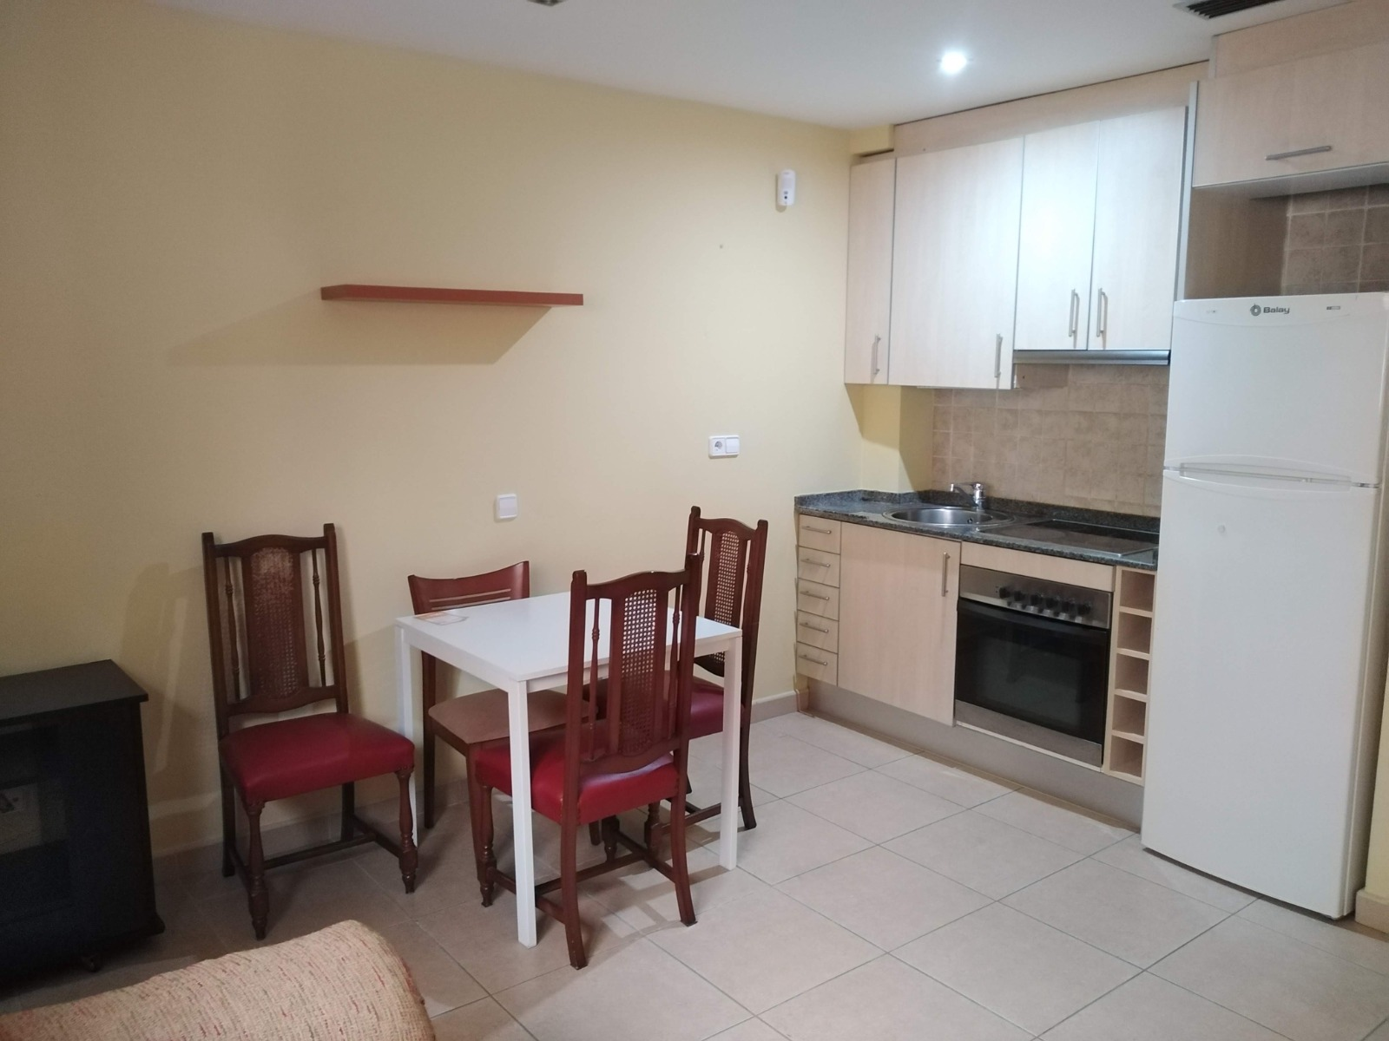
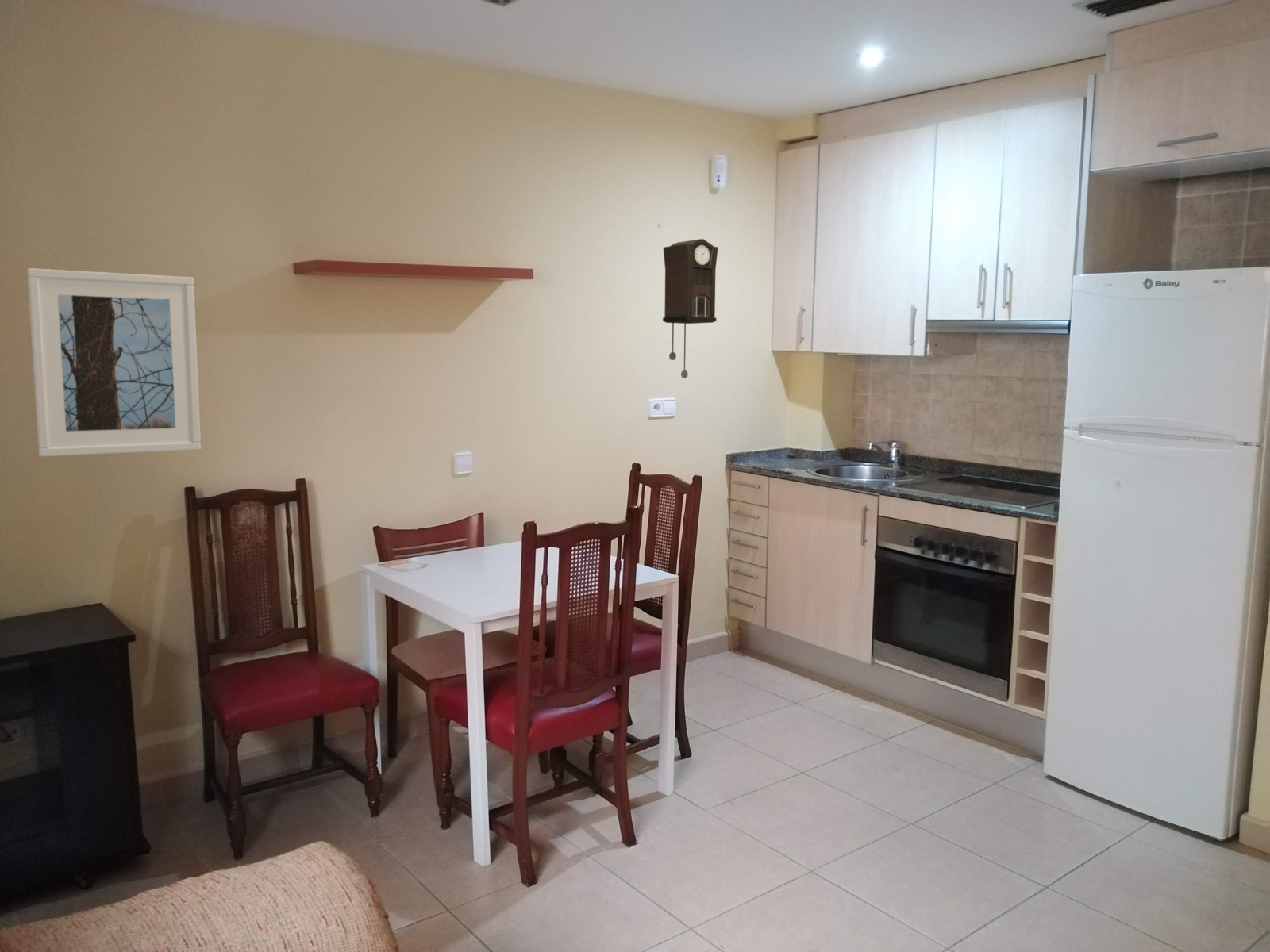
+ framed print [26,267,202,457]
+ pendulum clock [662,238,719,379]
